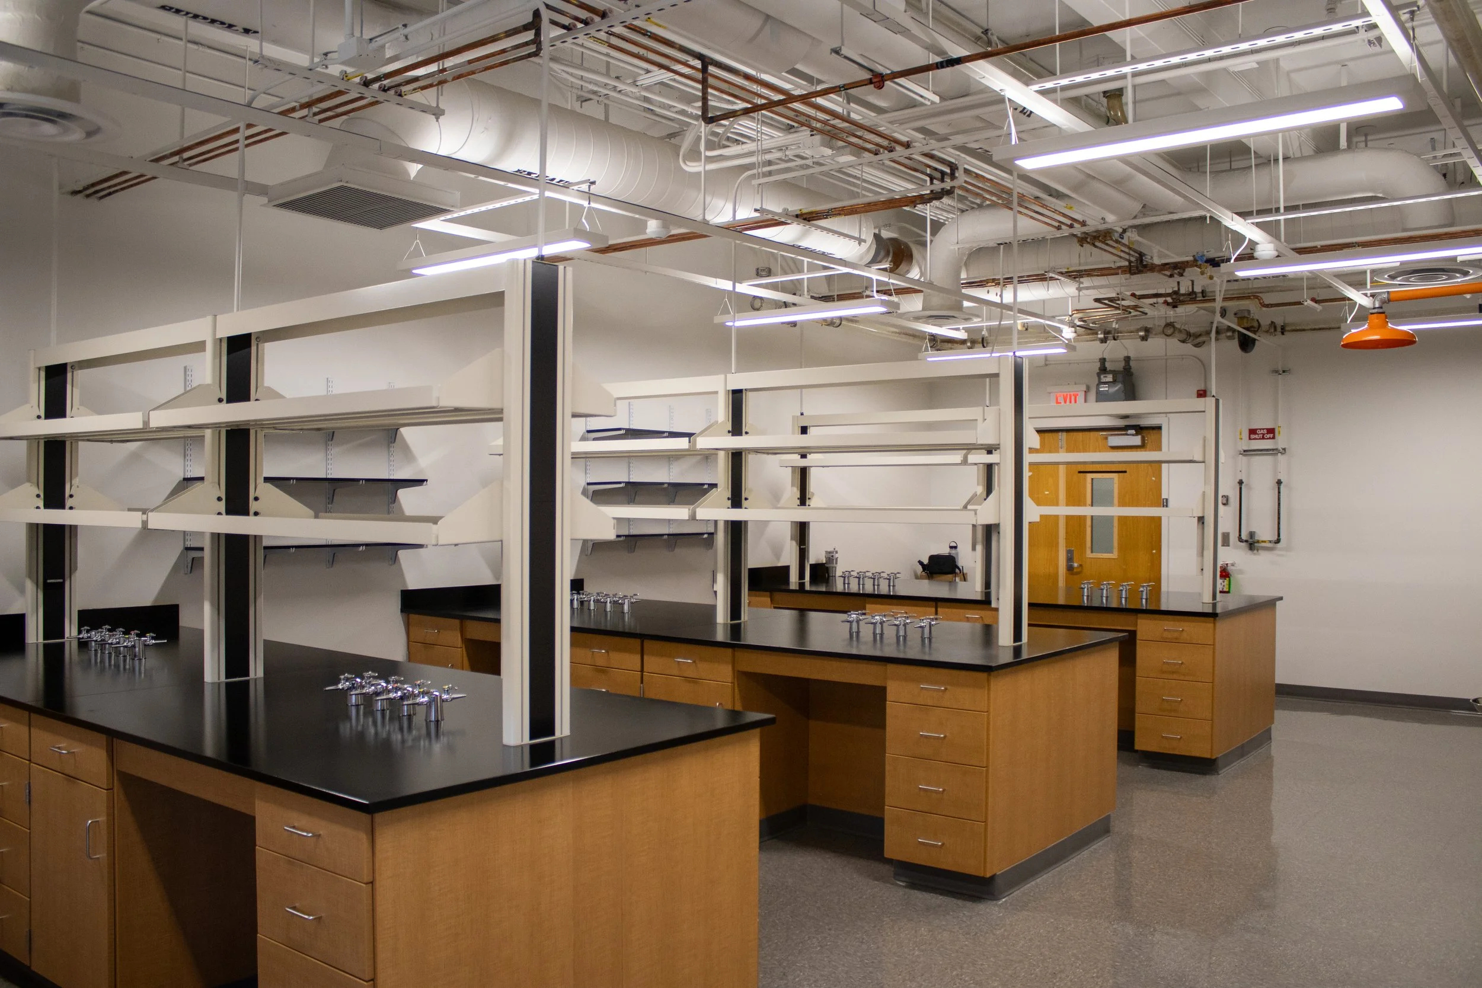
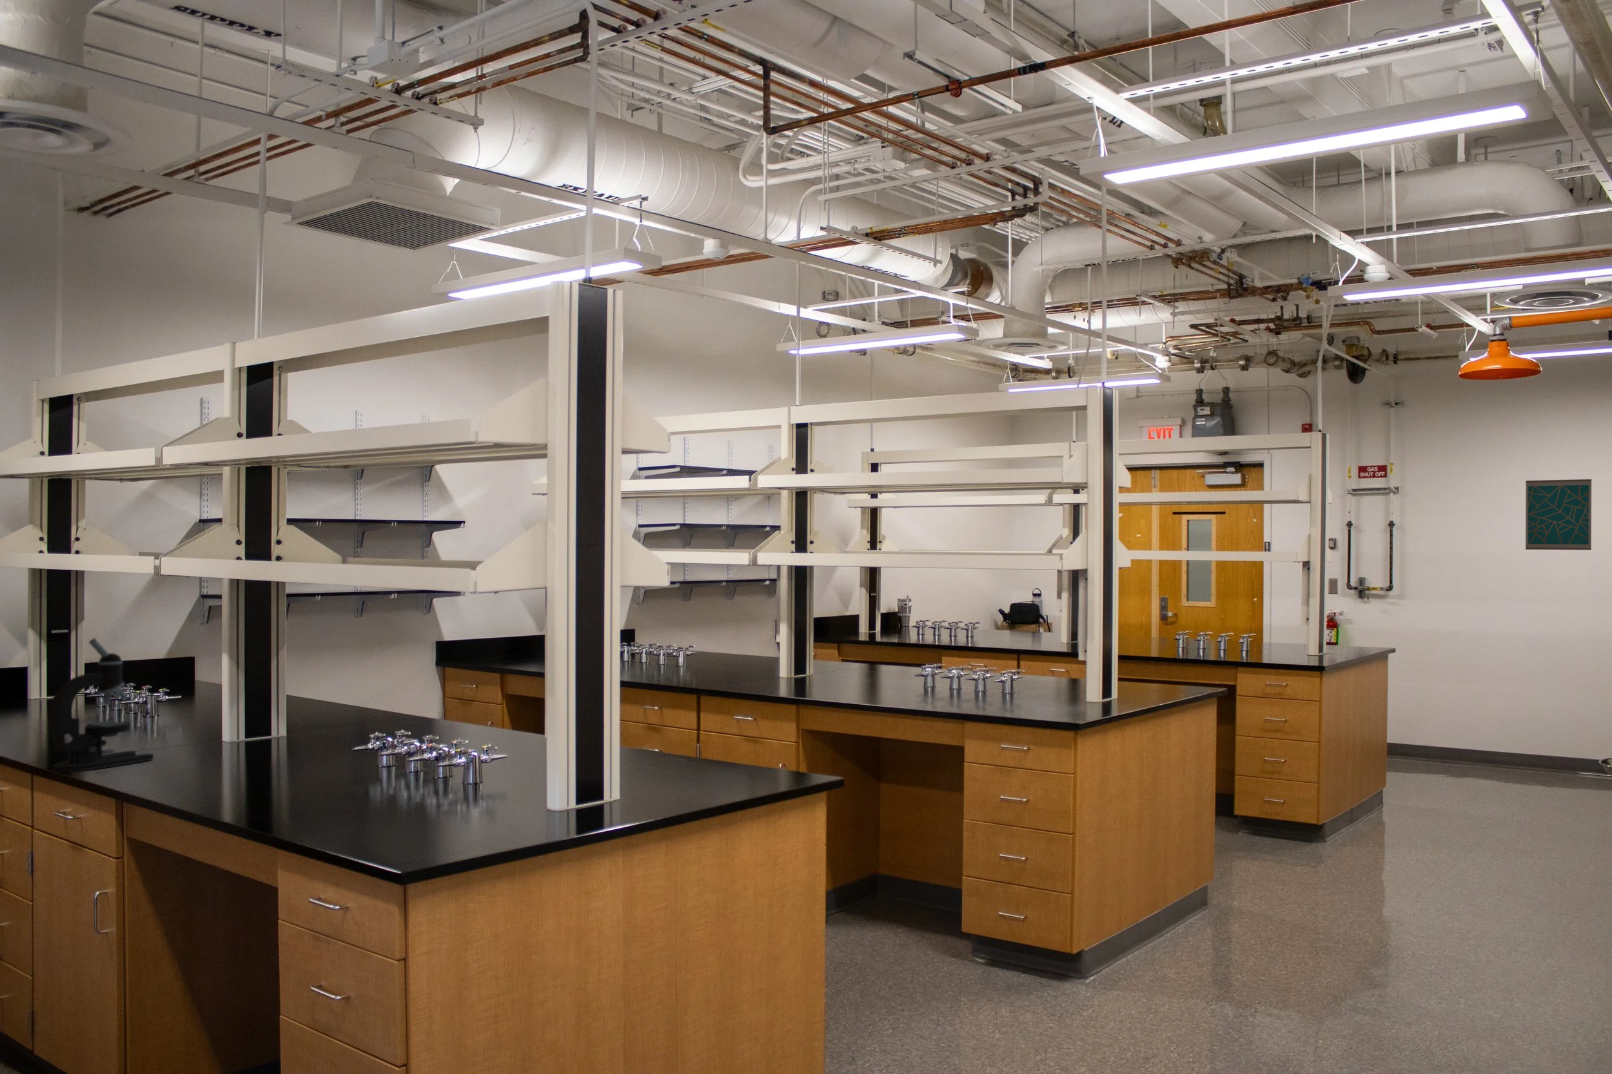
+ microscope [48,638,154,772]
+ wall art [1524,478,1592,551]
